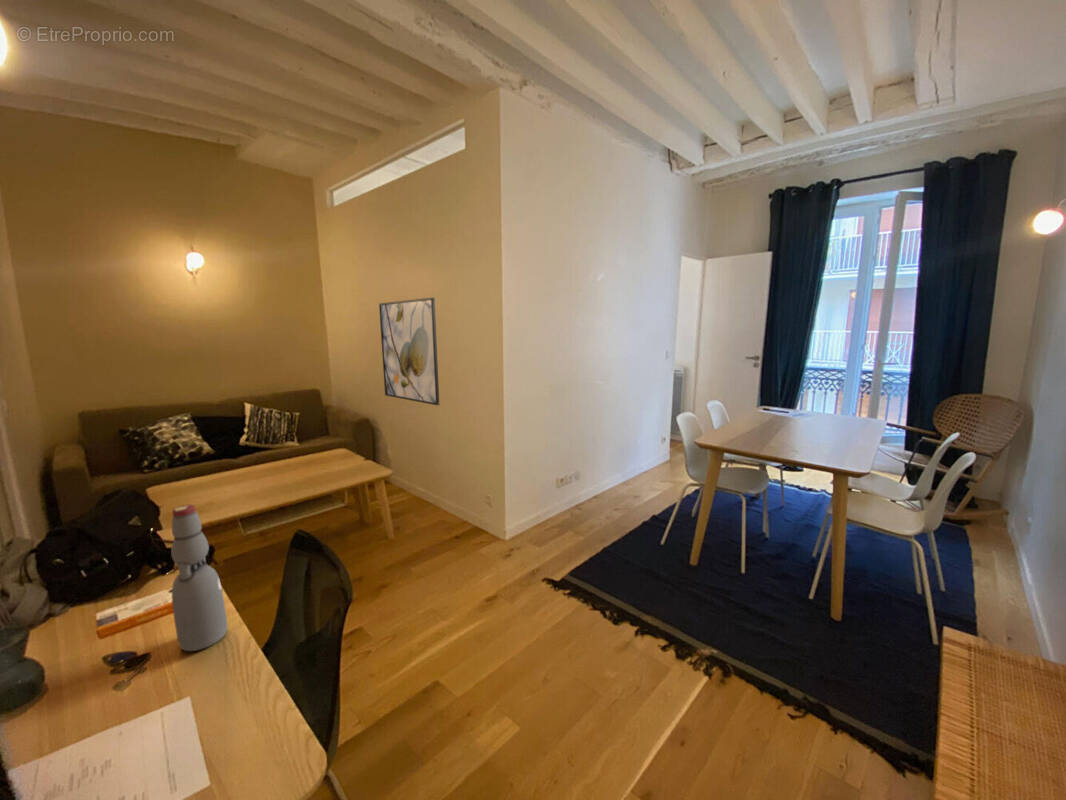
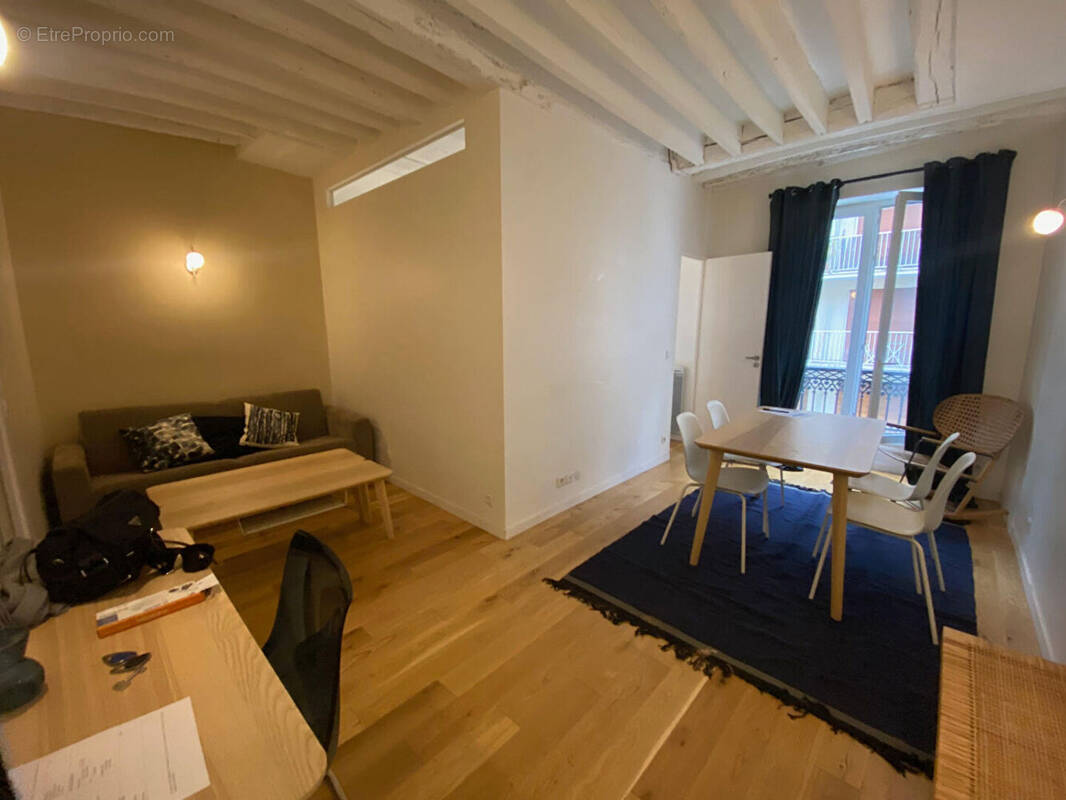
- bottle [170,504,229,652]
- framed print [378,297,440,406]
